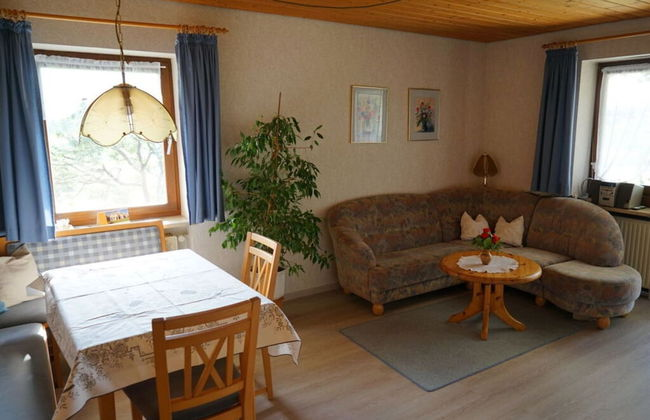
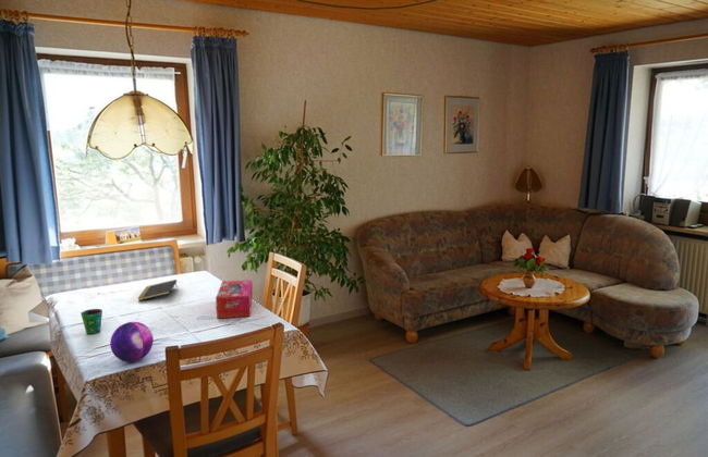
+ tissue box [215,279,254,319]
+ cup [80,308,103,335]
+ decorative orb [109,321,155,363]
+ notepad [137,279,178,301]
